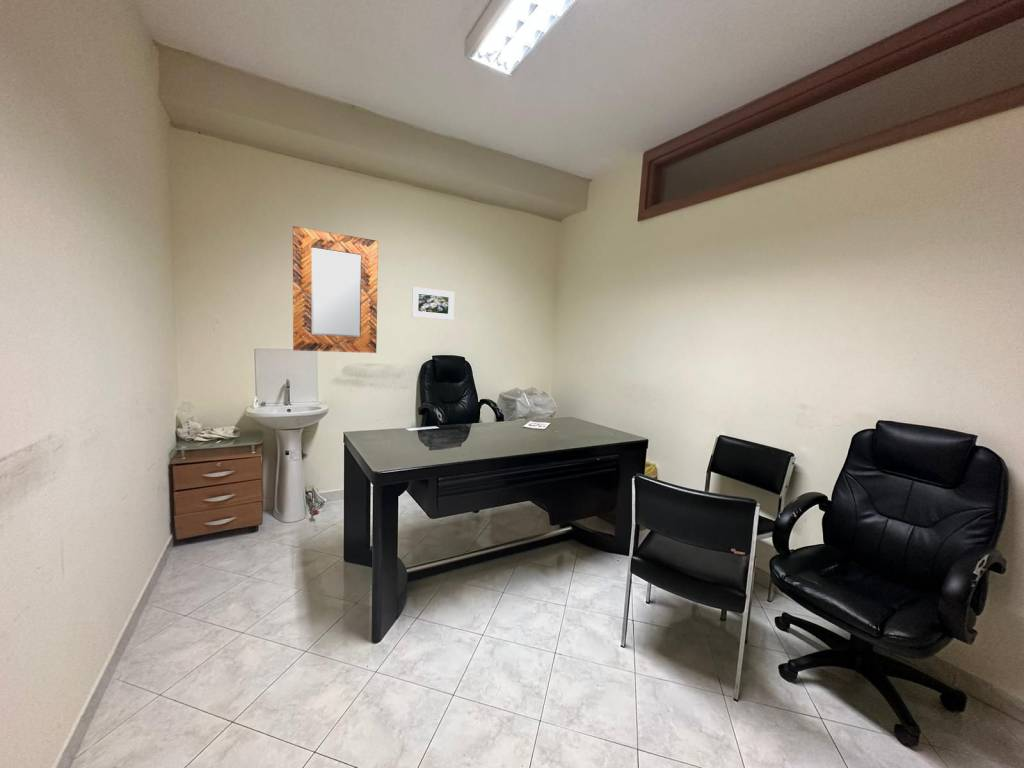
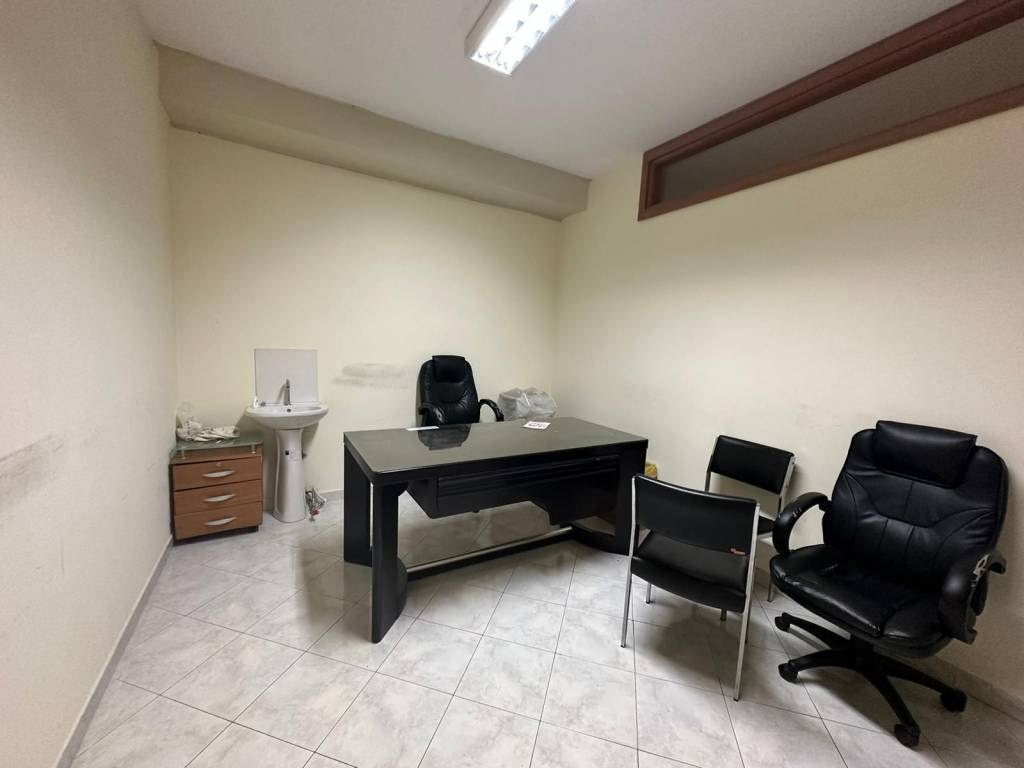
- home mirror [292,225,379,354]
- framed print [411,286,455,321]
